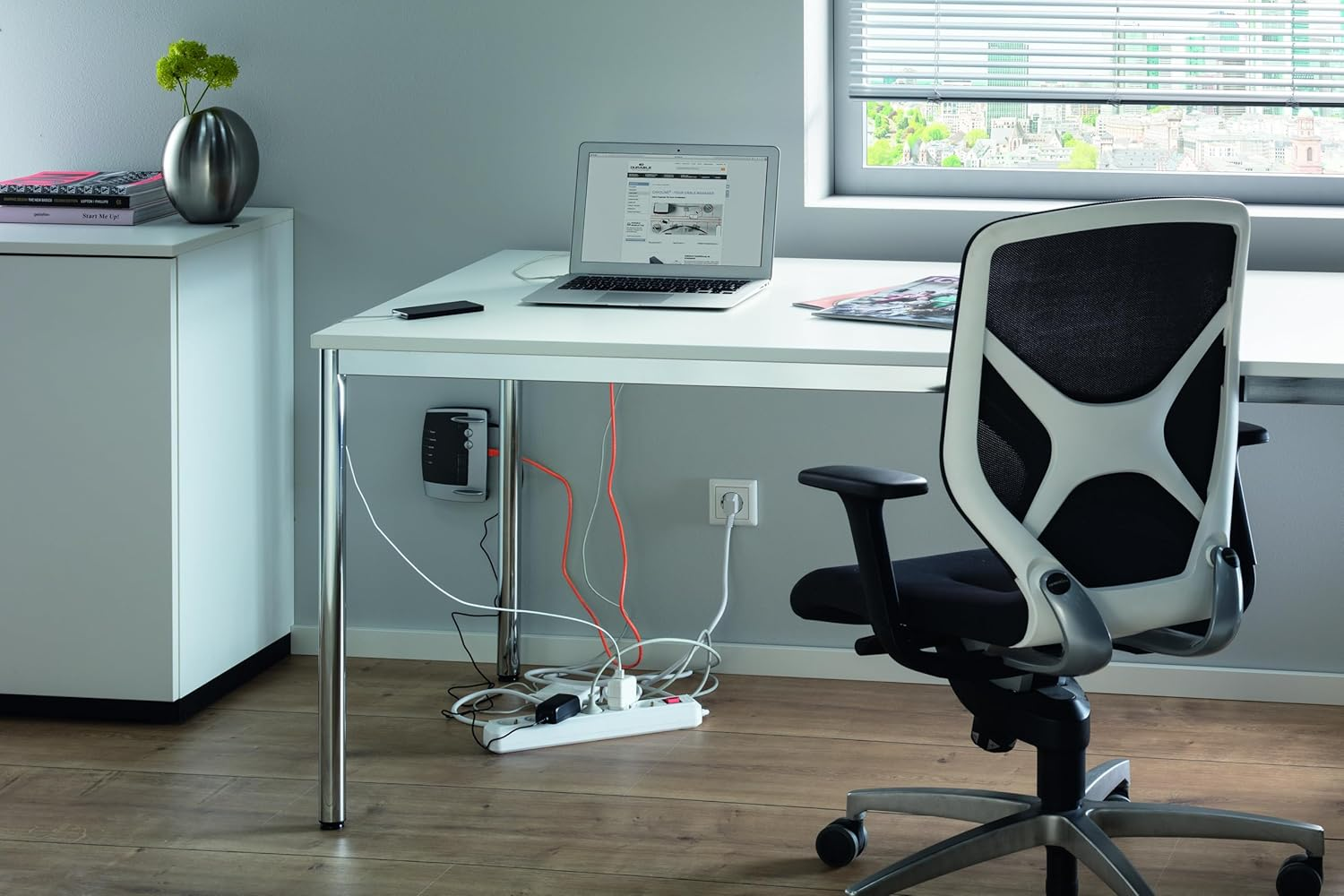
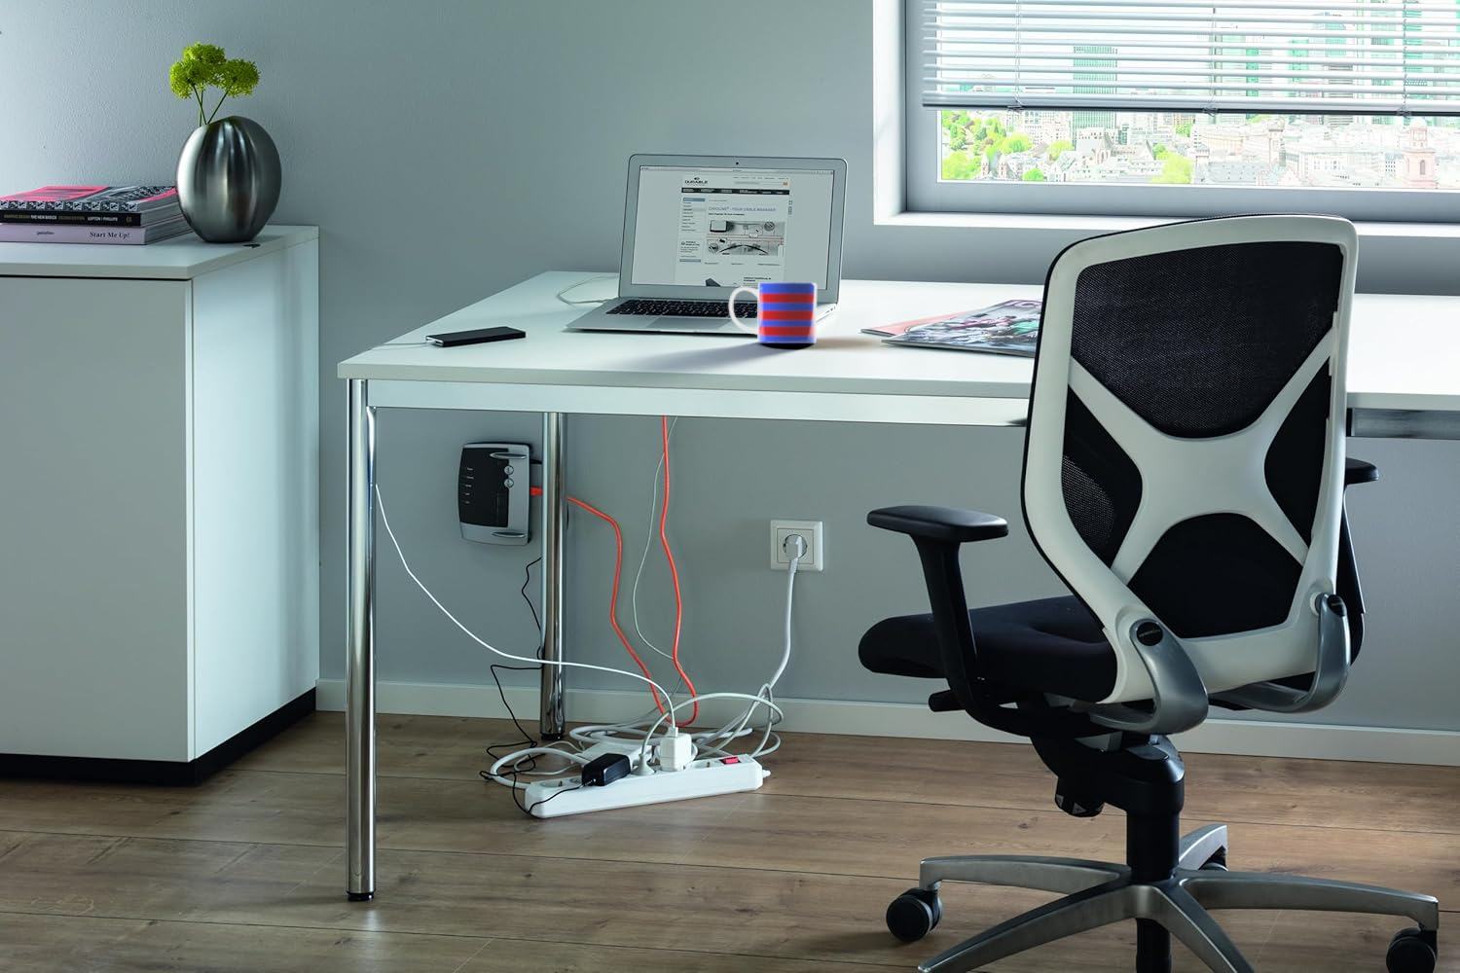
+ mug [728,281,818,344]
